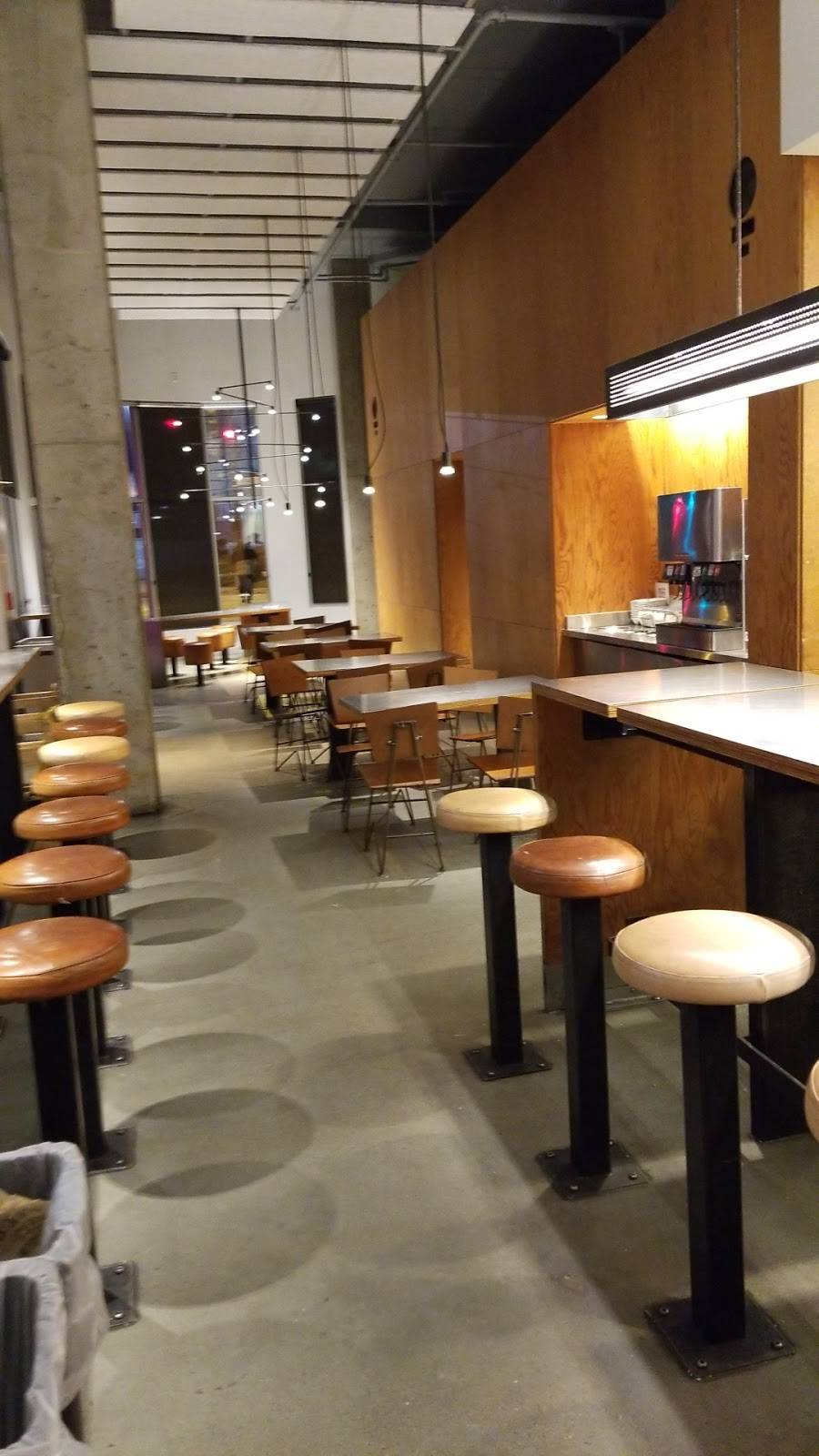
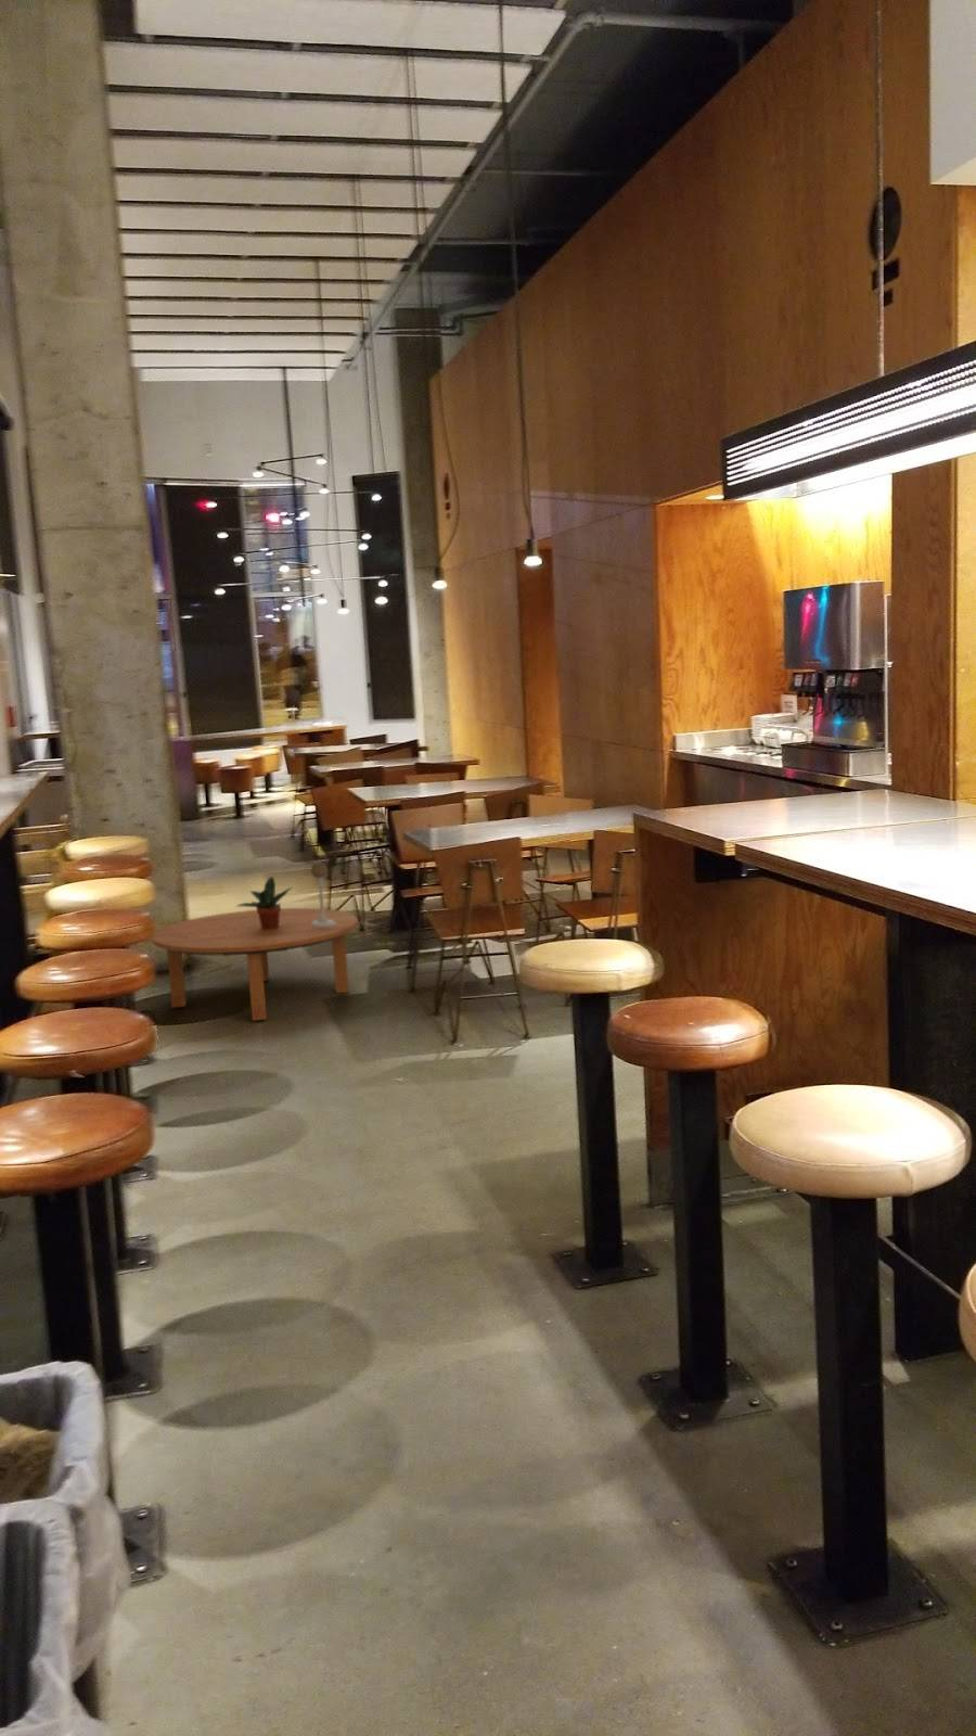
+ candle holder [310,862,336,928]
+ coffee table [150,907,359,1022]
+ potted plant [235,875,294,930]
